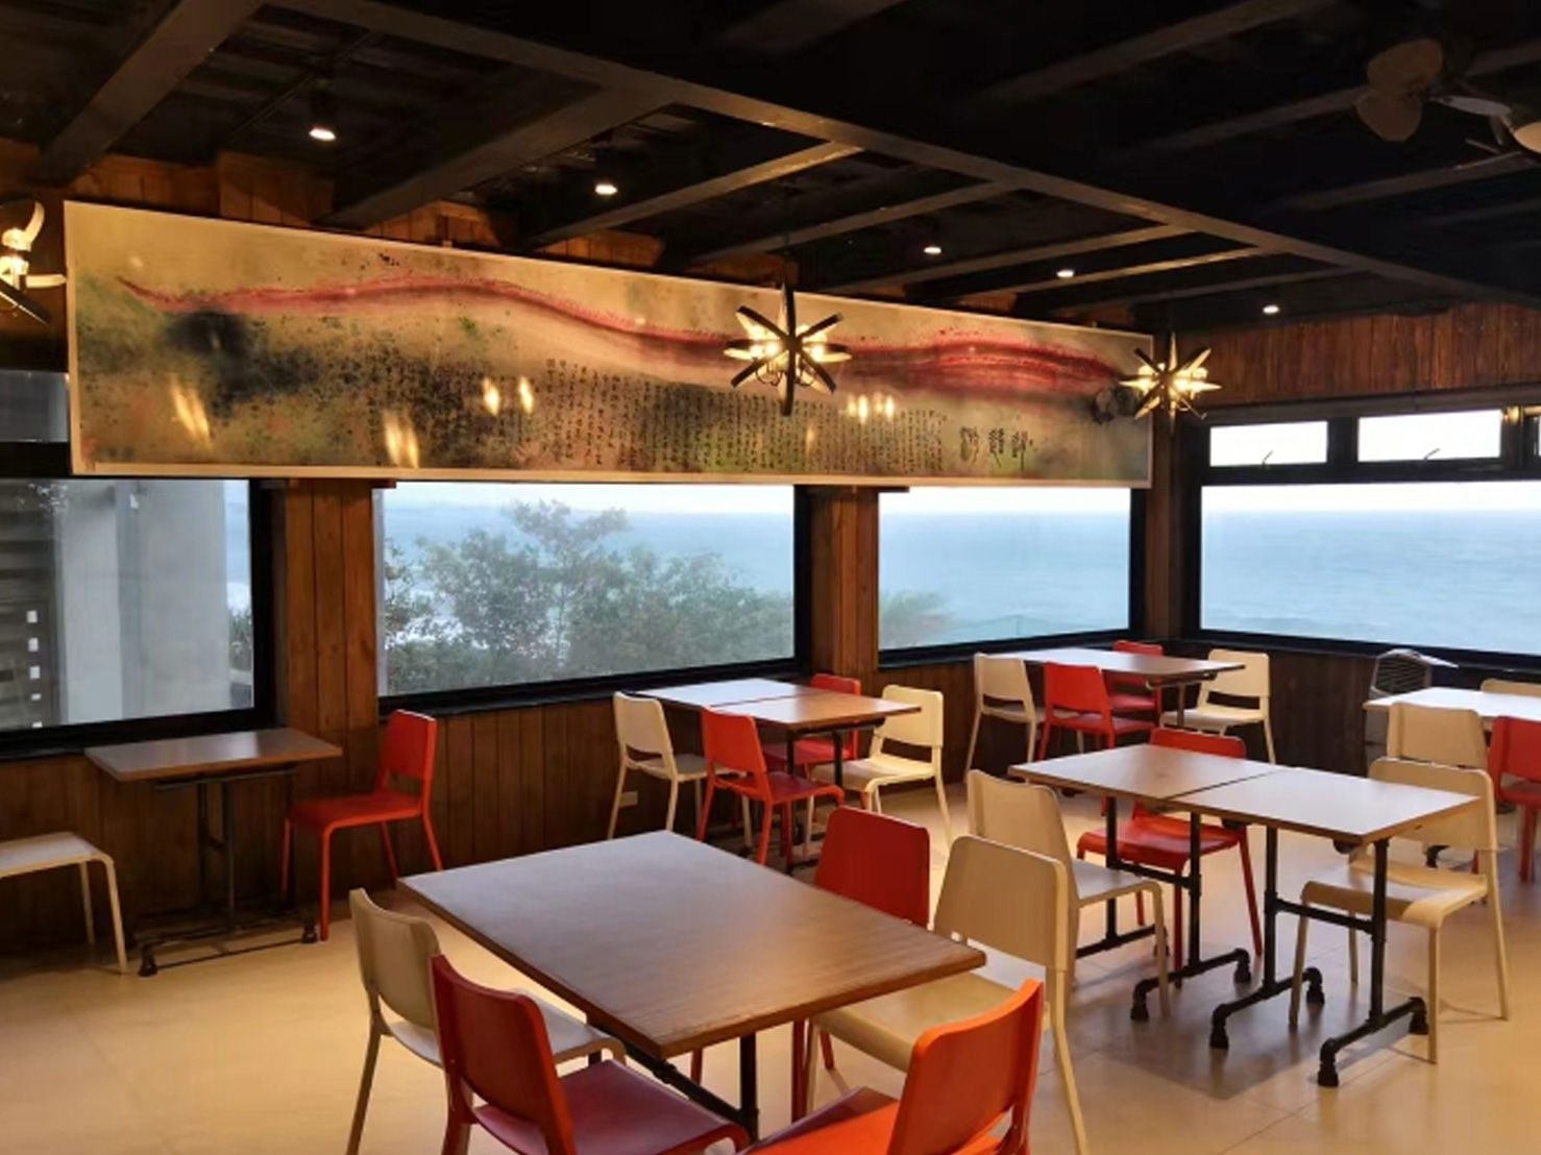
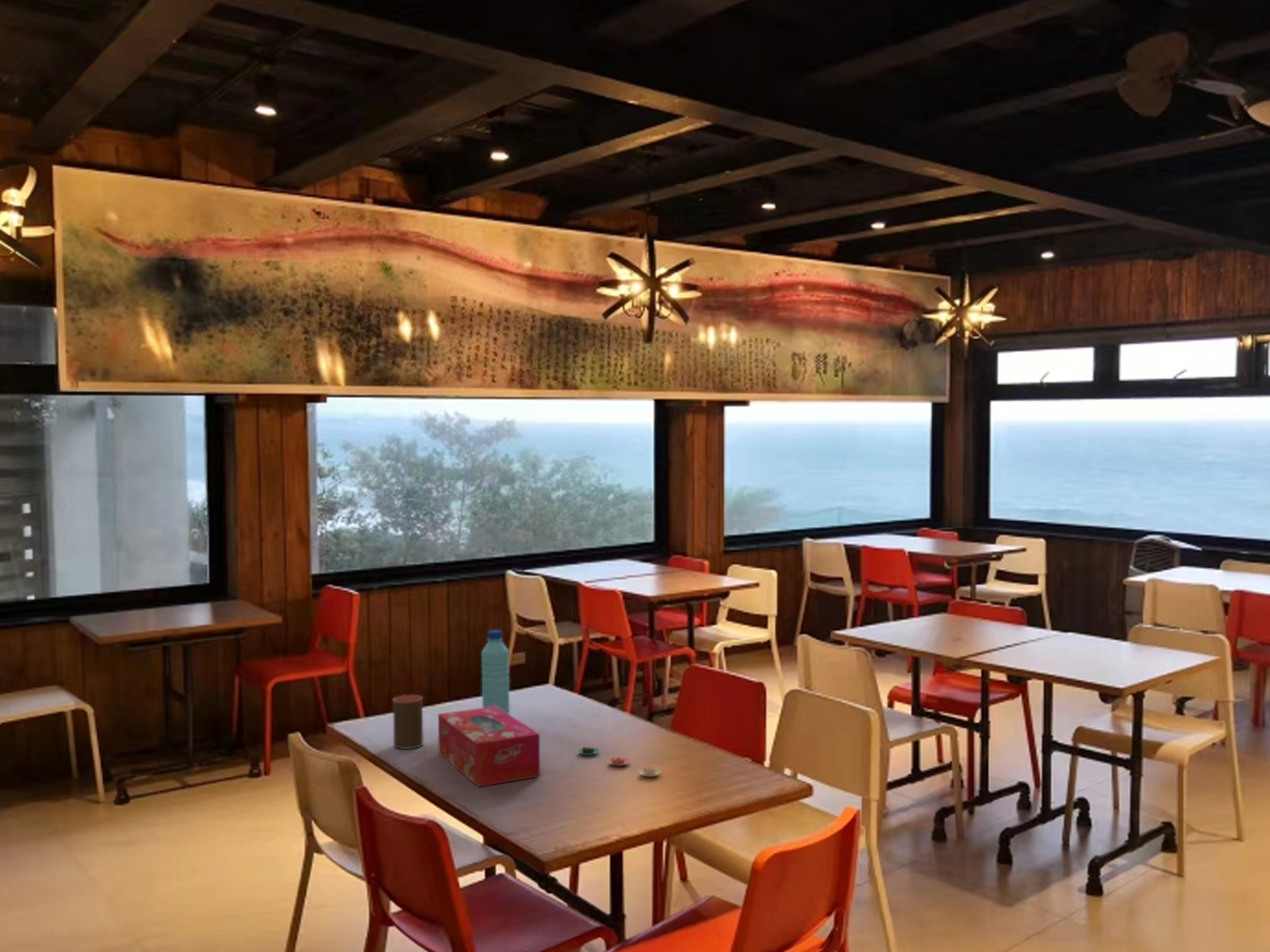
+ plate [577,746,662,778]
+ cup [392,694,424,750]
+ tissue box [437,706,541,788]
+ water bottle [481,629,510,715]
